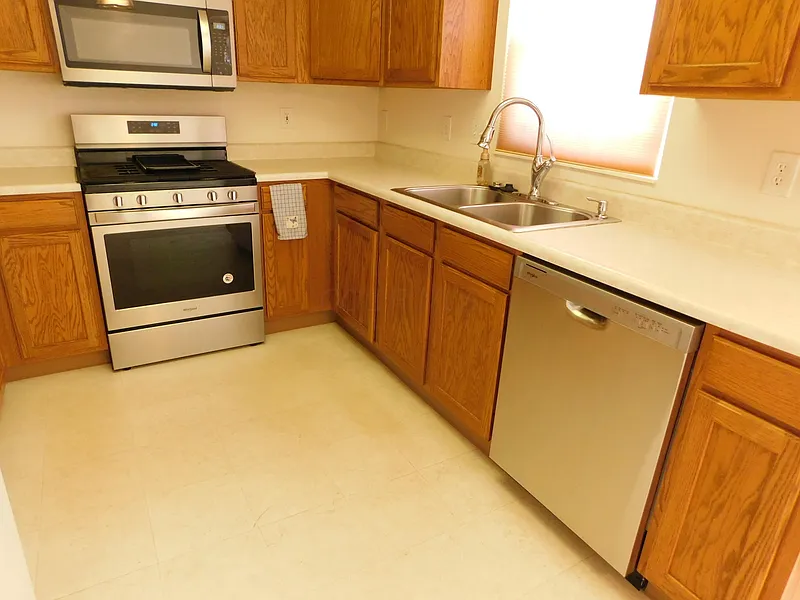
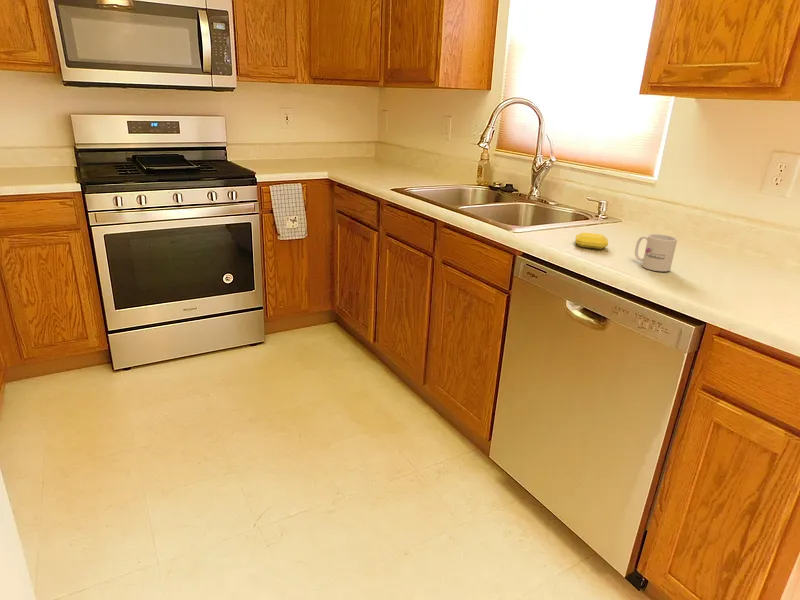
+ soap bar [574,231,609,250]
+ mug [634,233,678,272]
